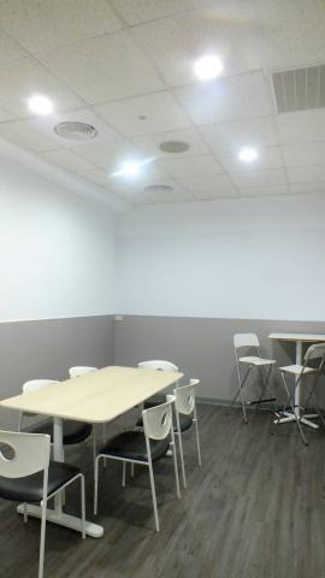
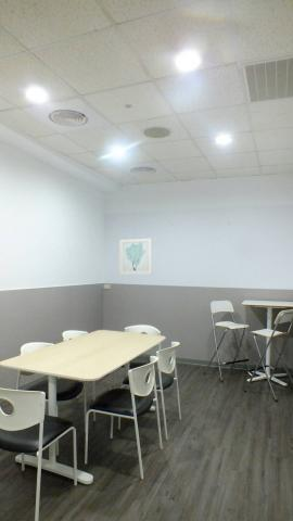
+ wall art [118,238,153,275]
